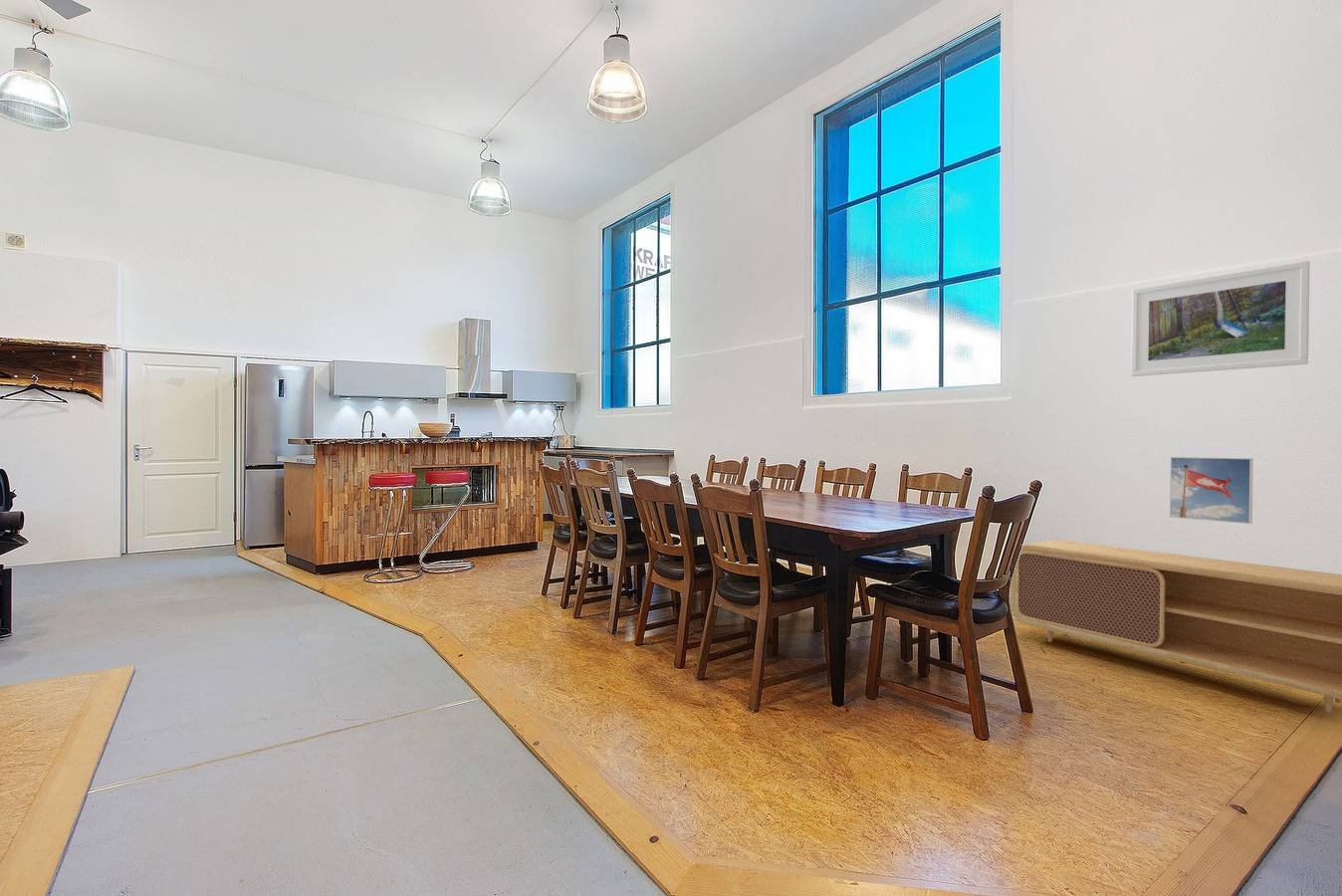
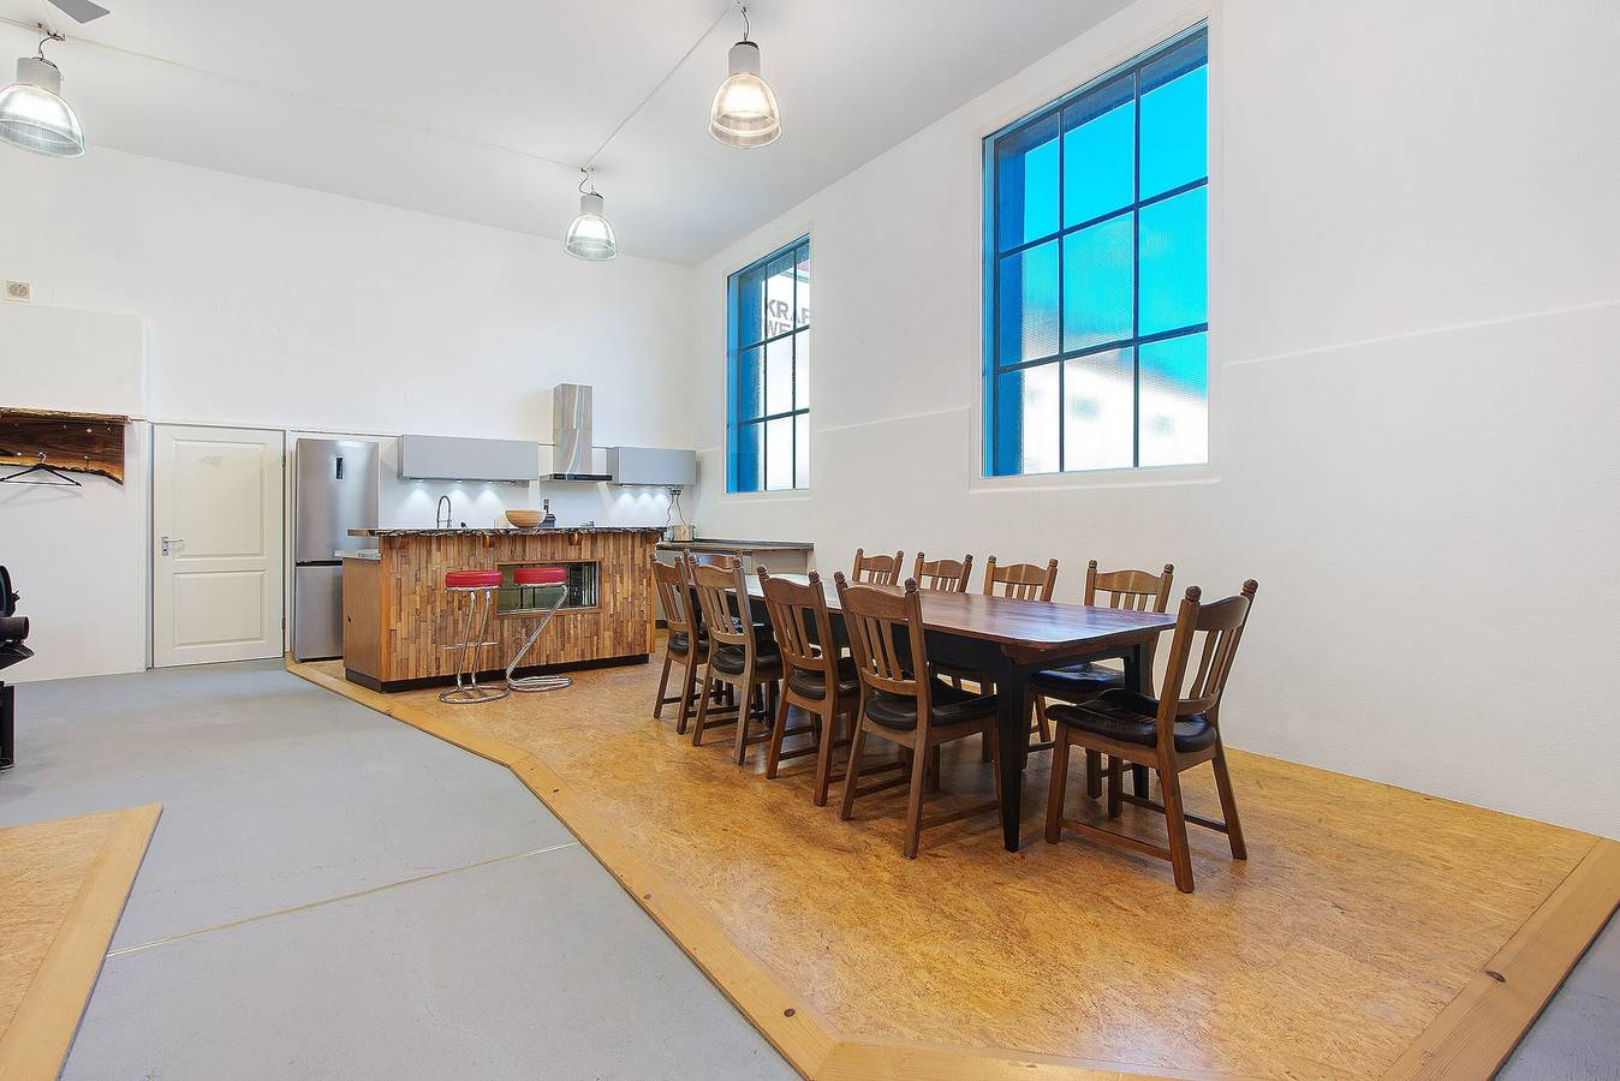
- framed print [1169,456,1254,525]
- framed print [1130,260,1311,377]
- tv stand [1008,539,1342,714]
